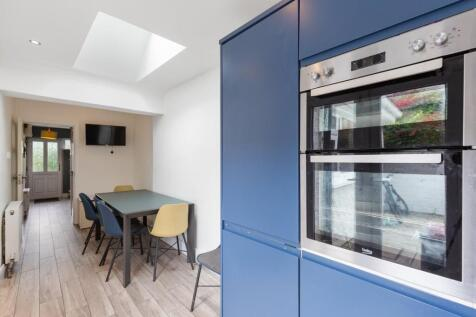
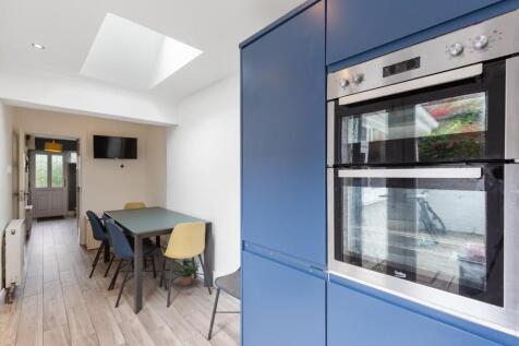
+ potted plant [173,258,202,287]
